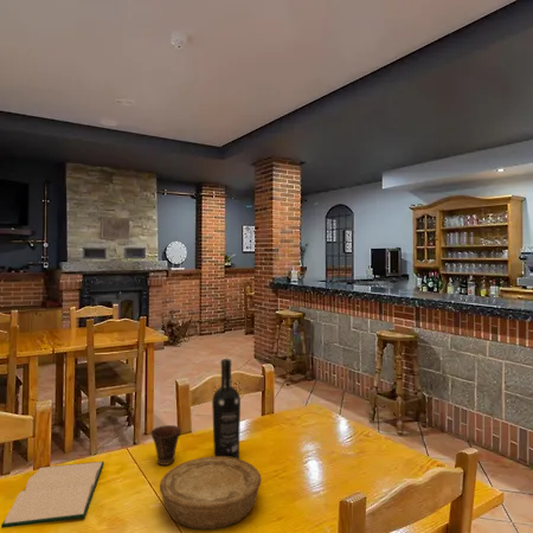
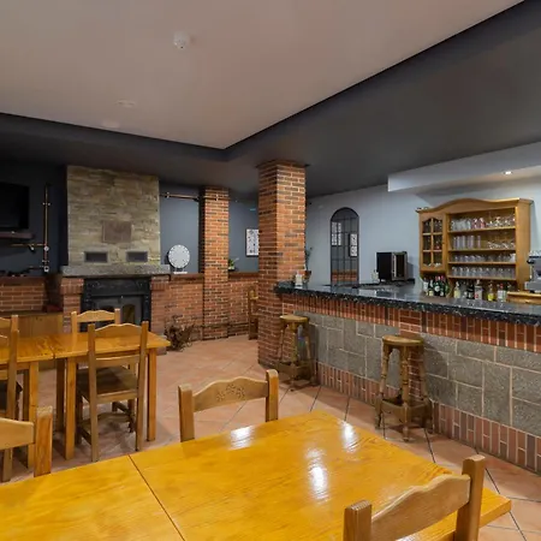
- wine bottle [211,358,242,460]
- hardback book [0,461,105,529]
- cup [149,424,182,467]
- bowl [159,456,263,531]
